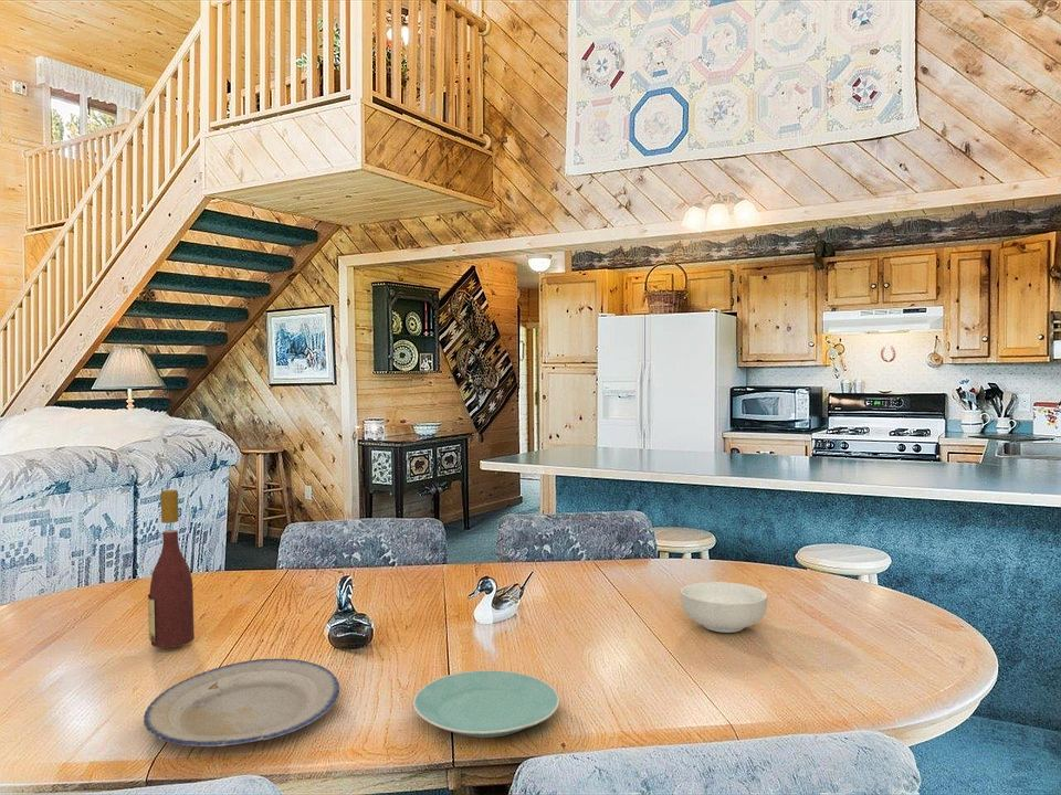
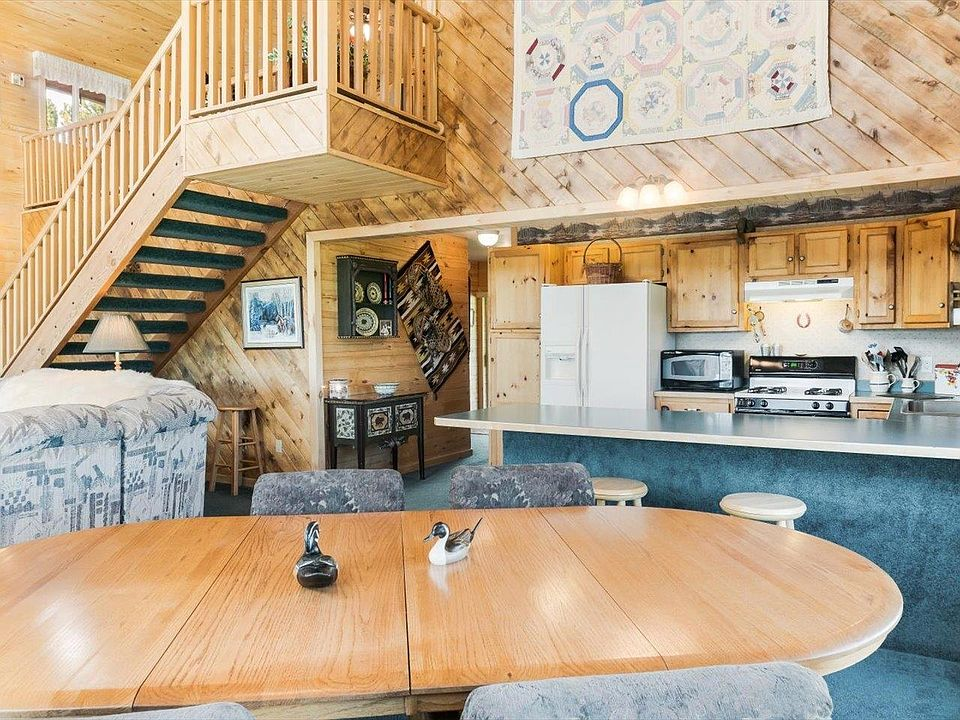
- plate [412,669,560,739]
- cereal bowl [680,581,768,634]
- wine bottle [147,489,196,649]
- plate [143,658,340,748]
